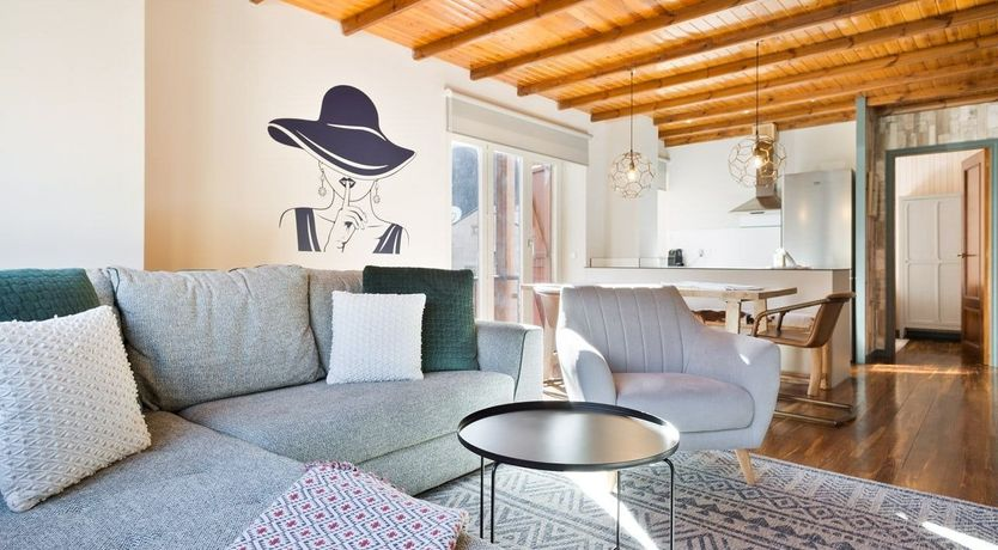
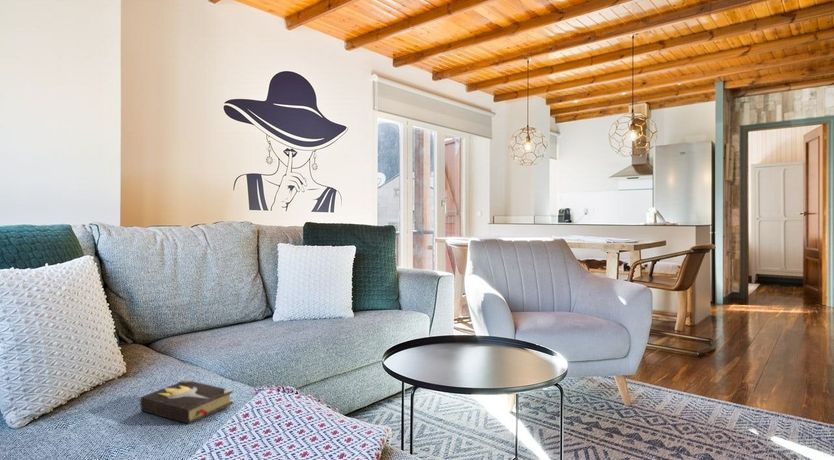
+ hardback book [139,378,234,425]
